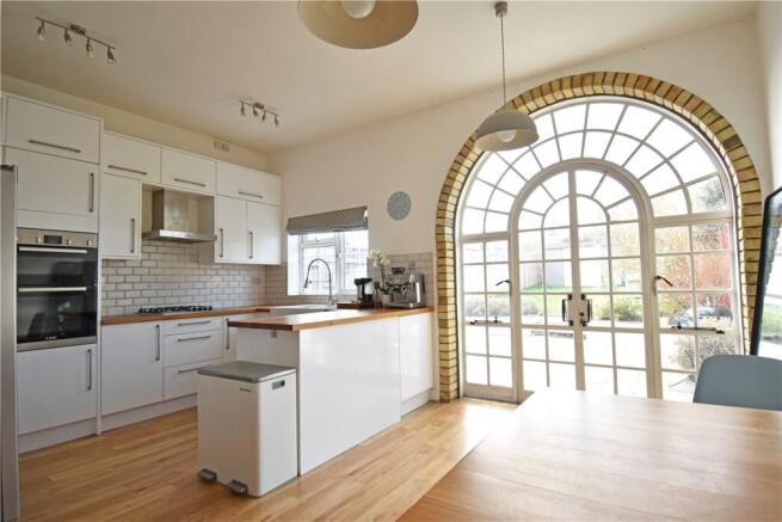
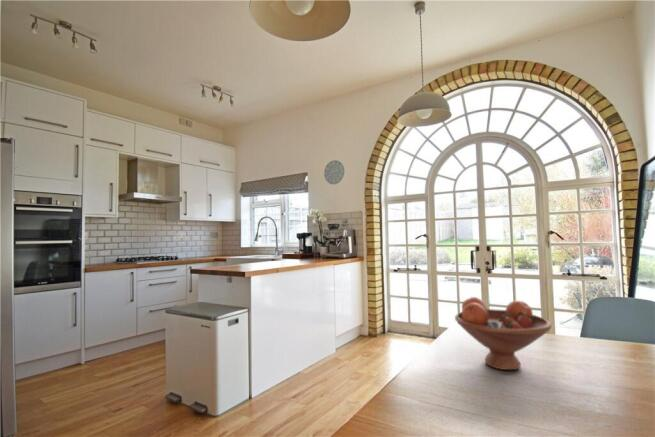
+ fruit bowl [454,296,553,371]
